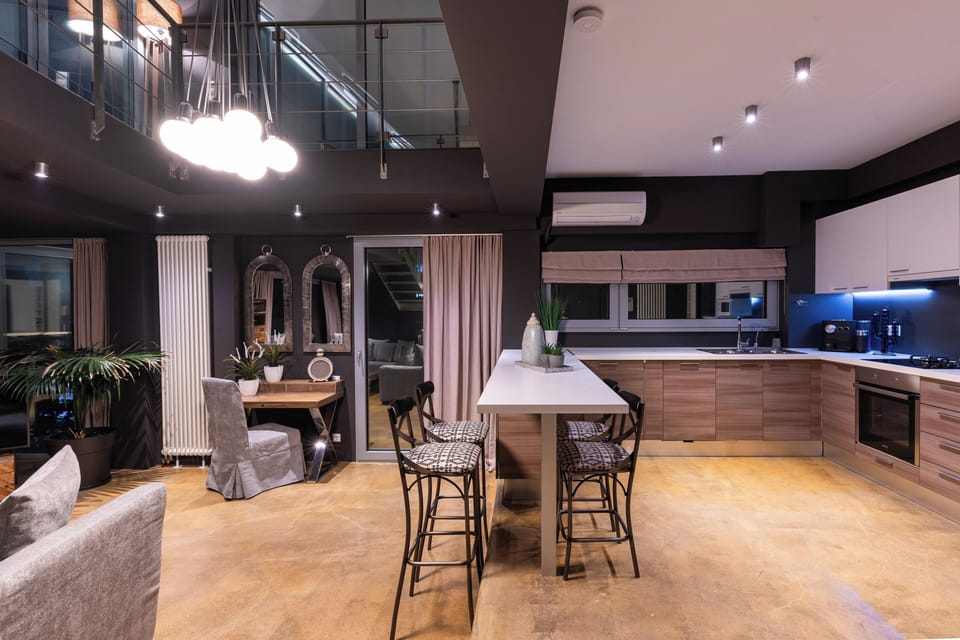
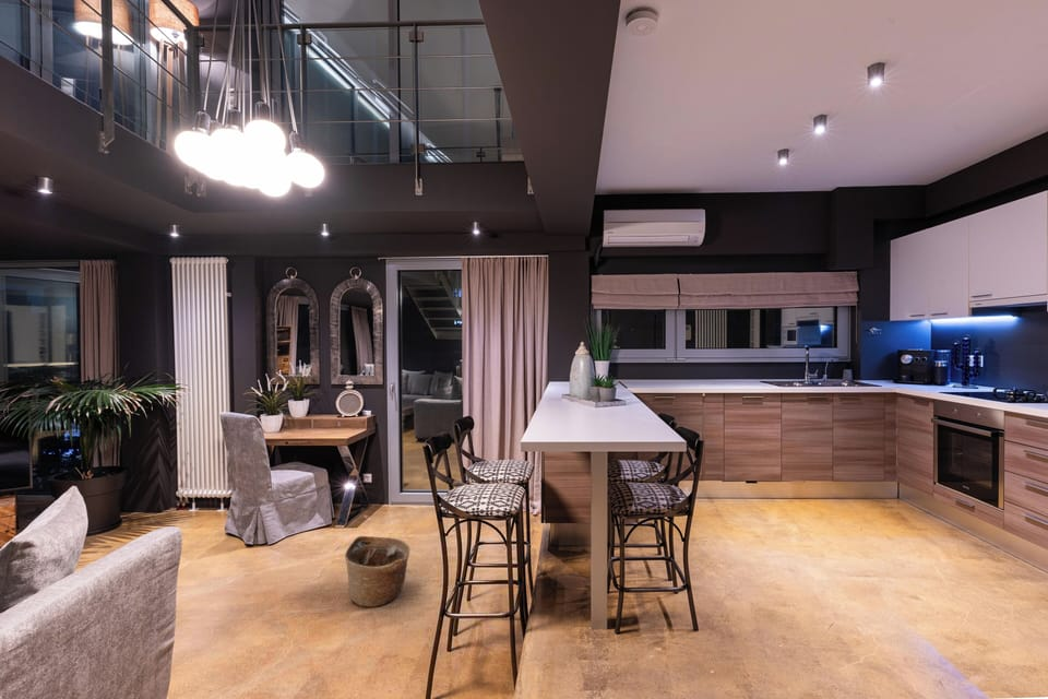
+ basket [344,535,412,608]
